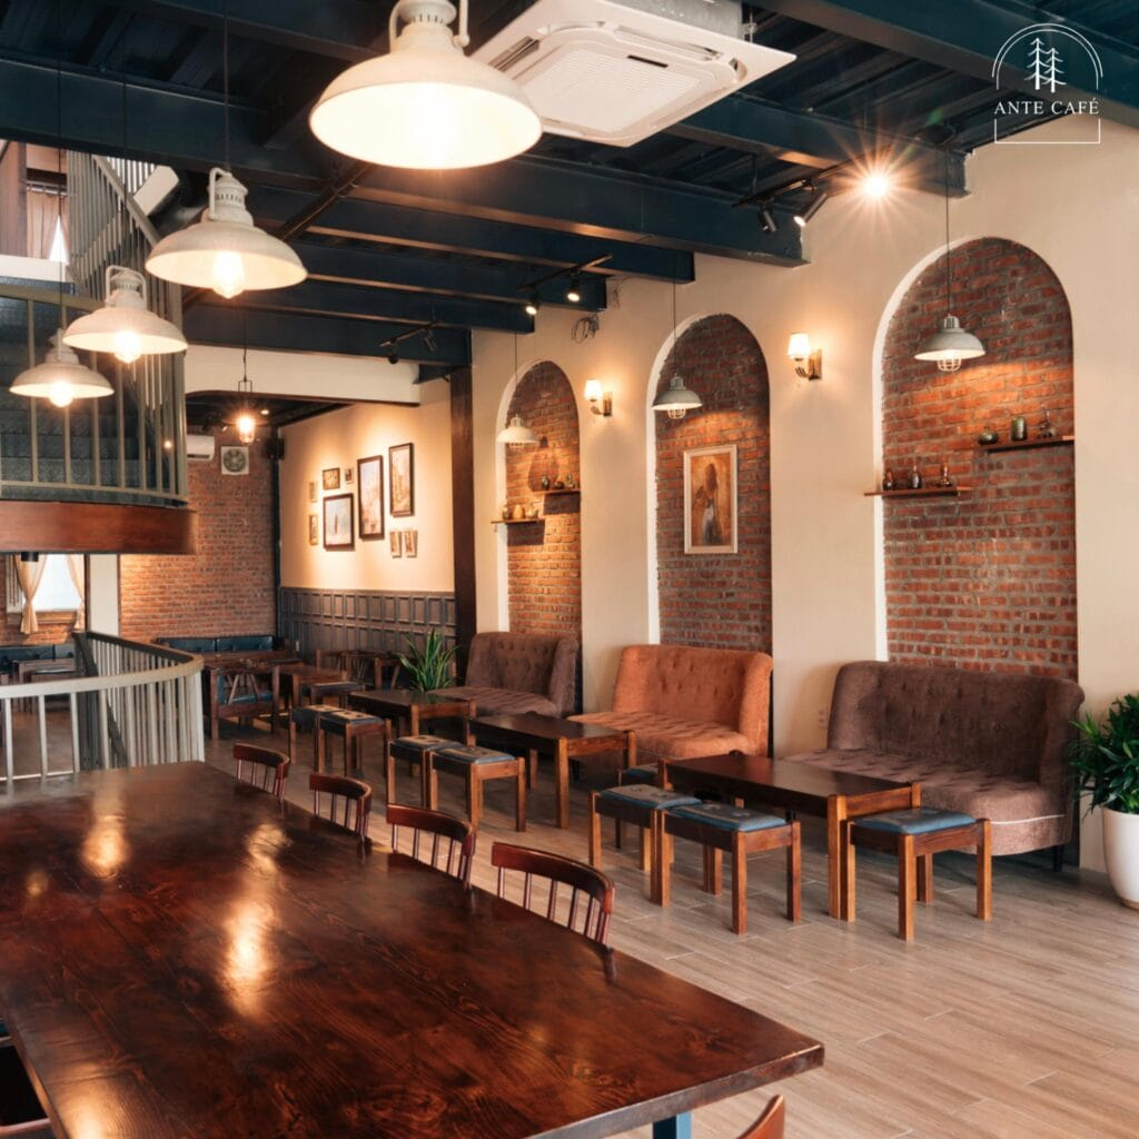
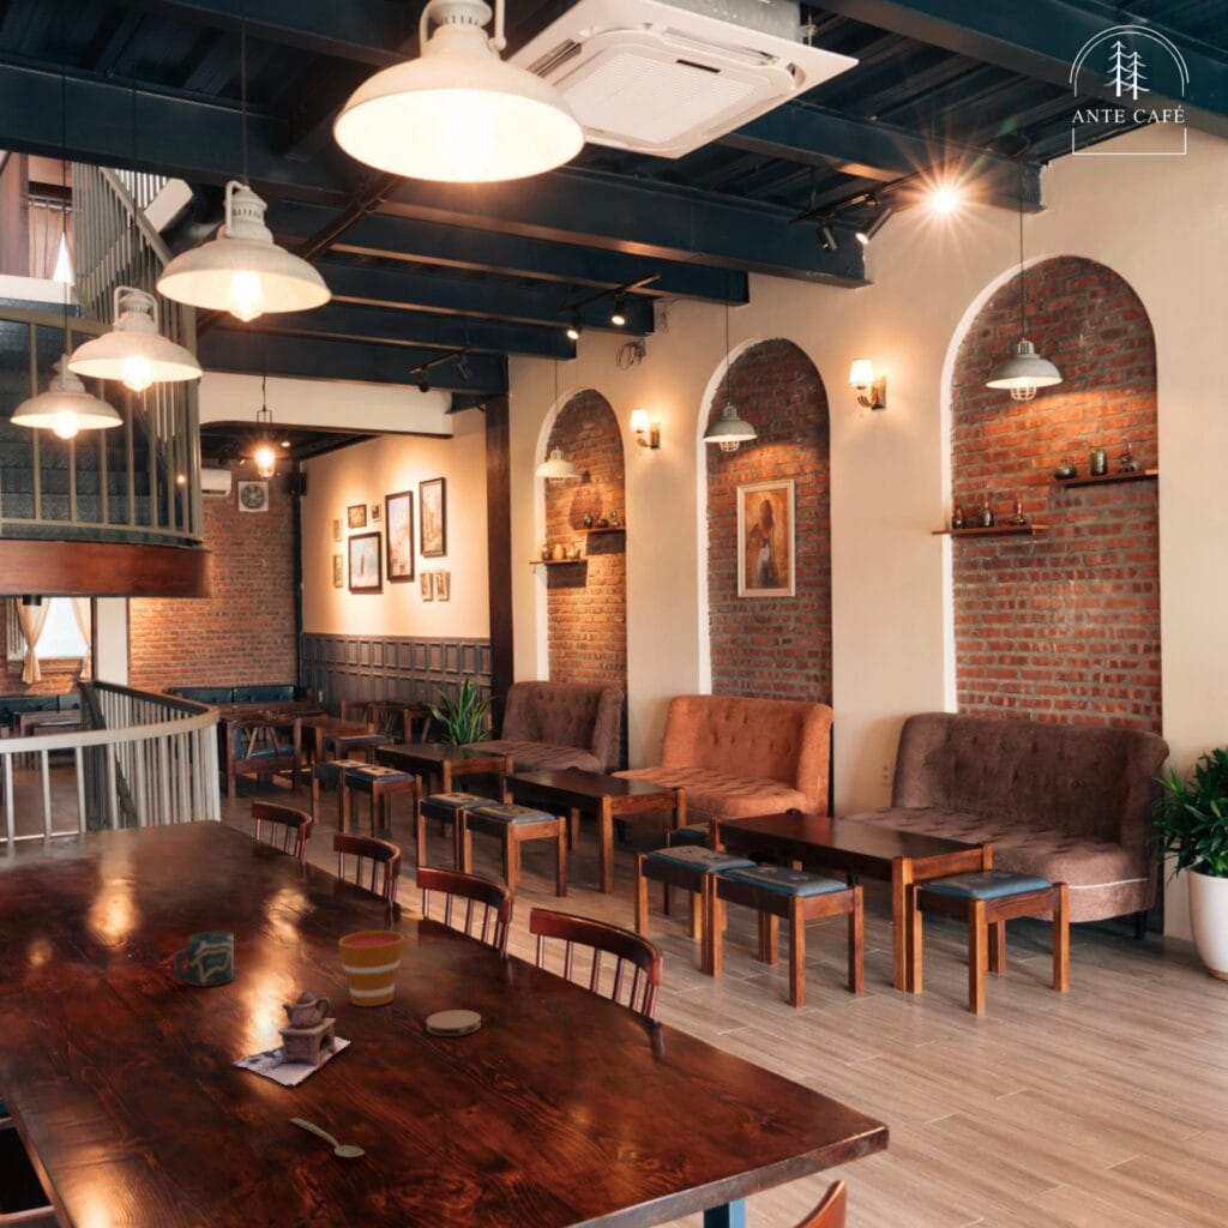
+ spoon [289,1116,366,1158]
+ cup [173,931,235,988]
+ coaster [425,1009,482,1037]
+ teapot [230,989,367,1088]
+ cup [337,929,405,1007]
